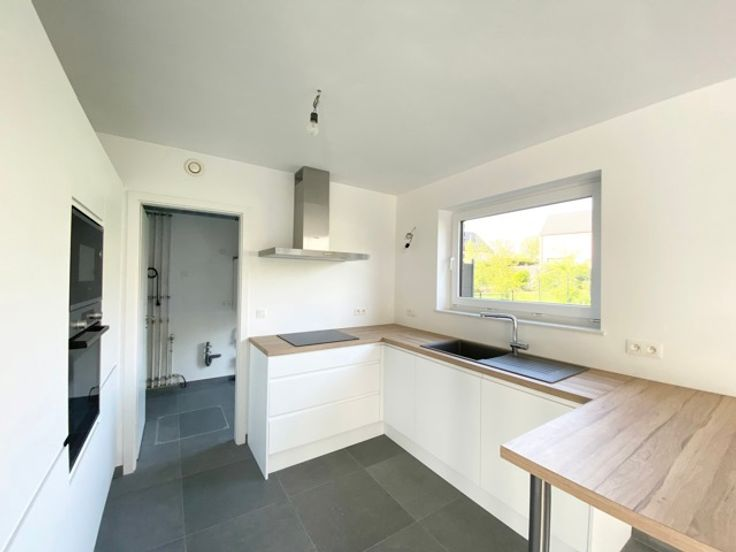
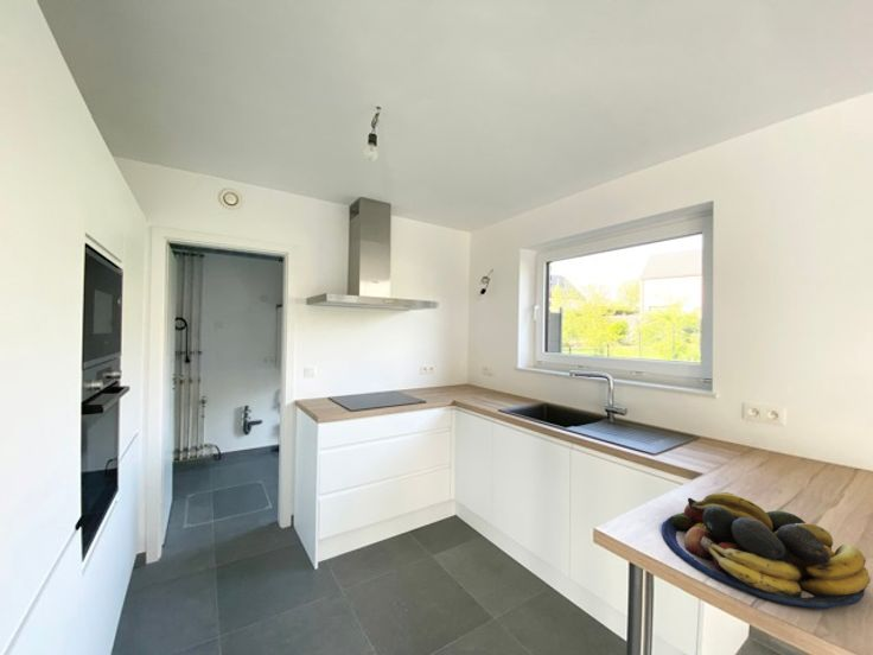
+ fruit bowl [661,491,871,610]
